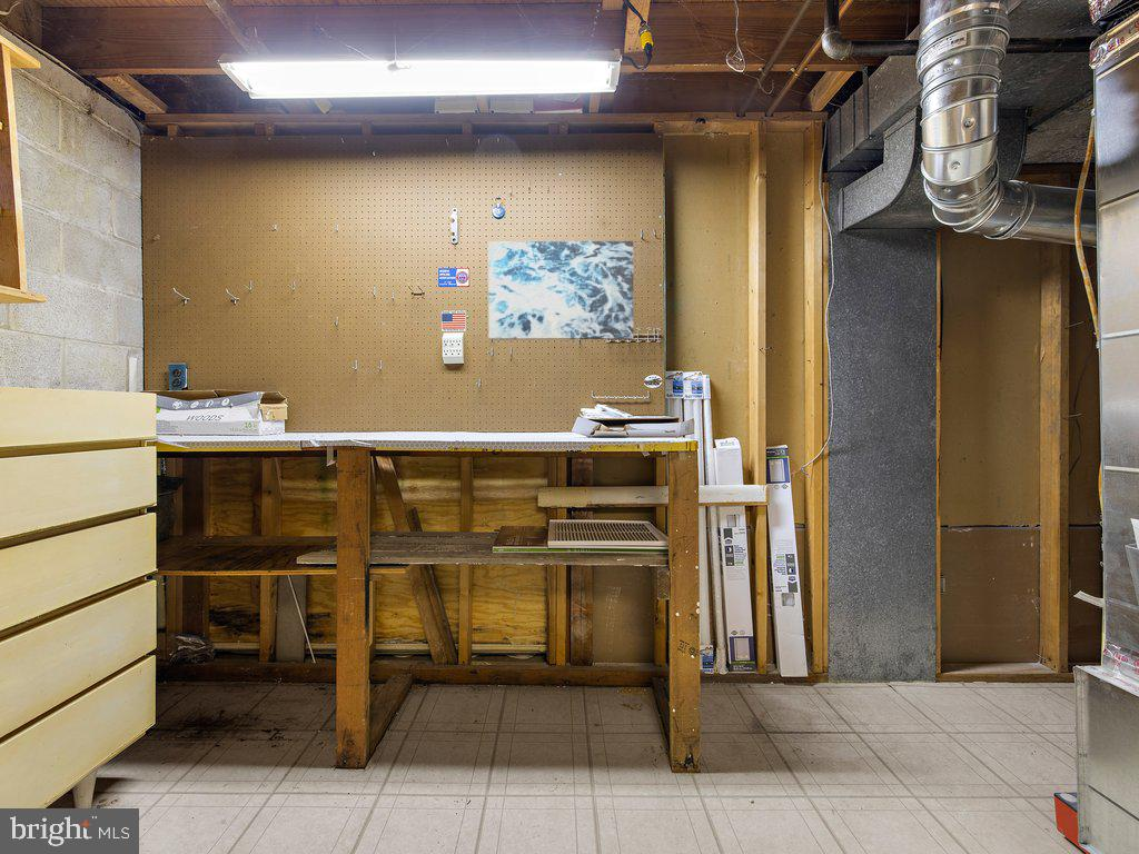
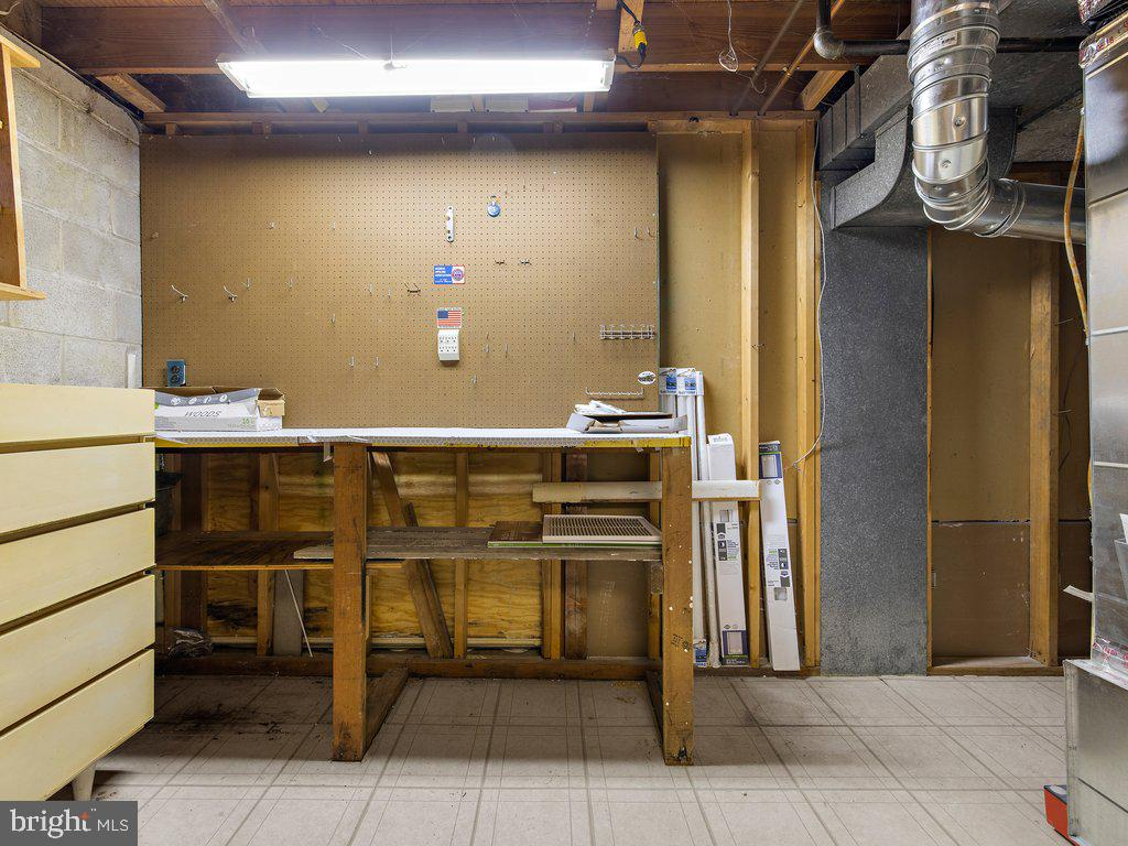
- wall art [487,240,634,341]
